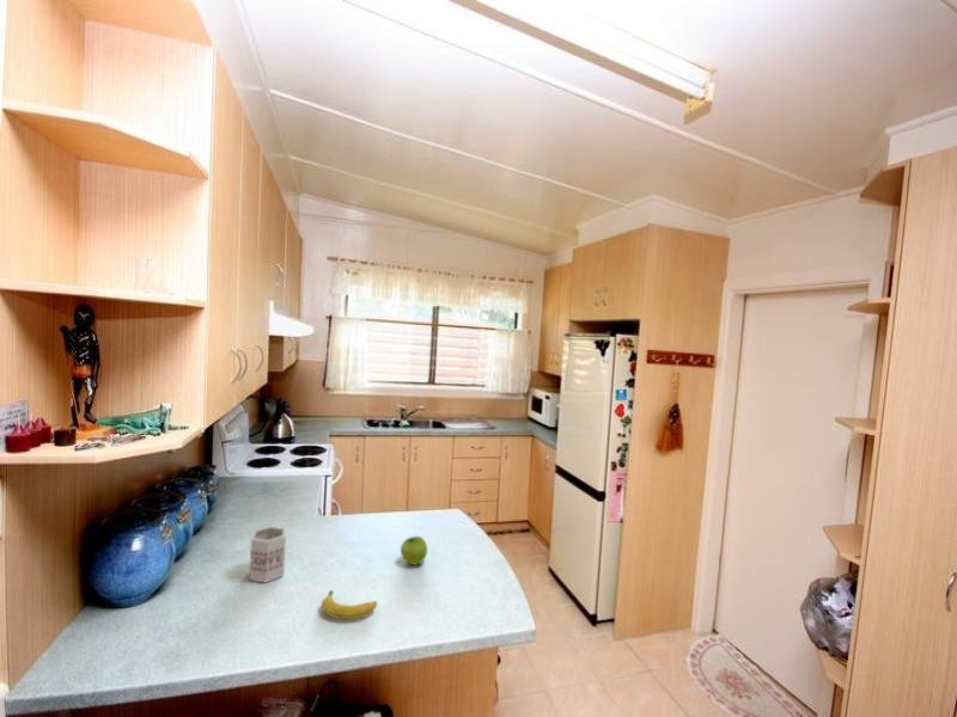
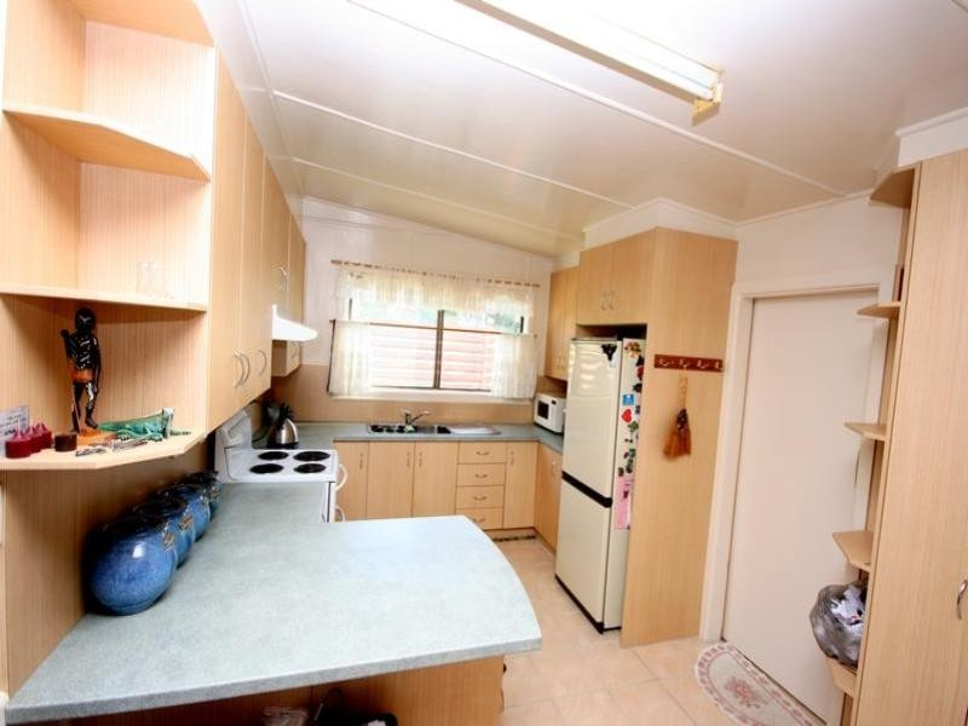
- fruit [321,589,378,620]
- fruit [400,535,428,566]
- mug [248,526,287,584]
